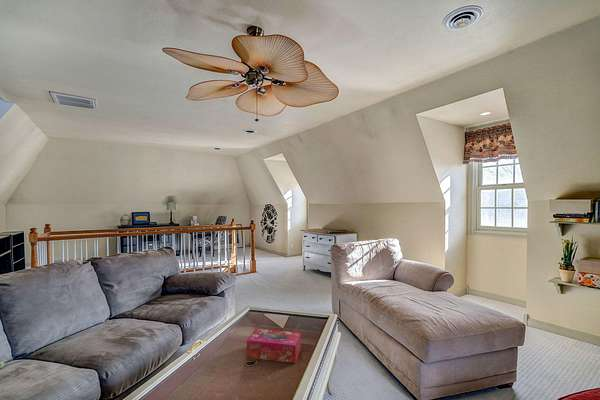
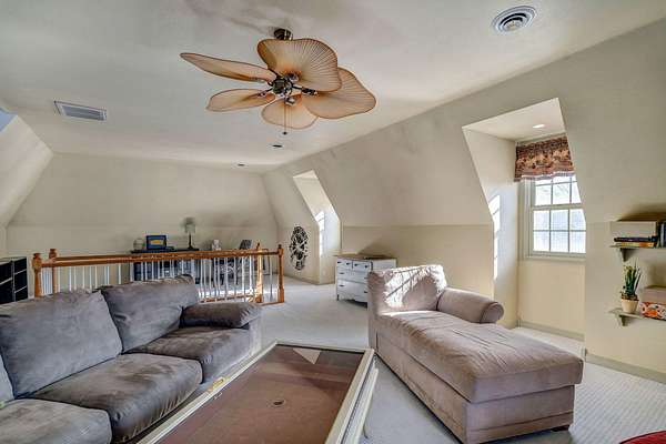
- tissue box [246,328,302,364]
